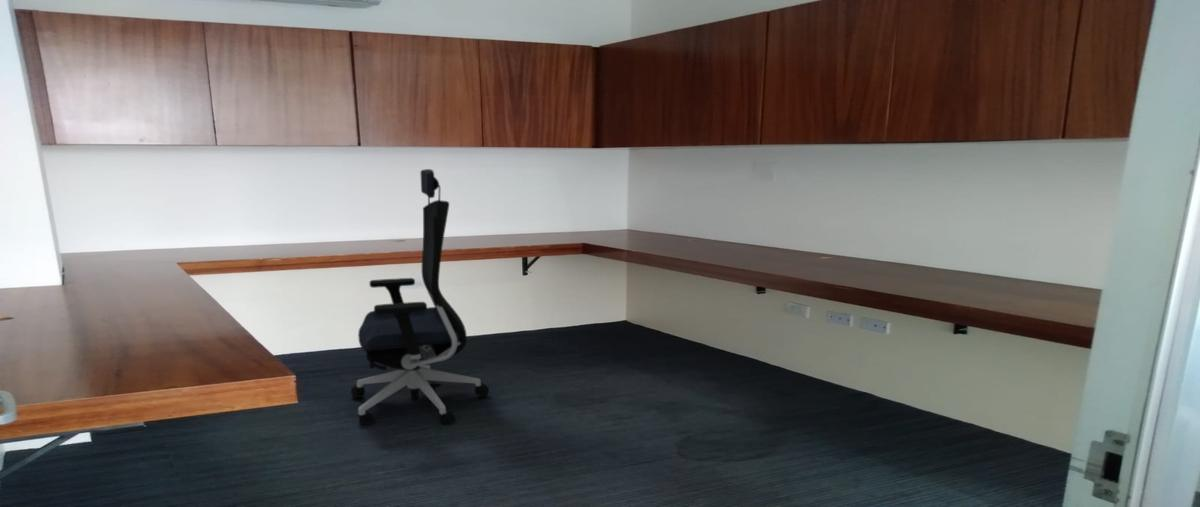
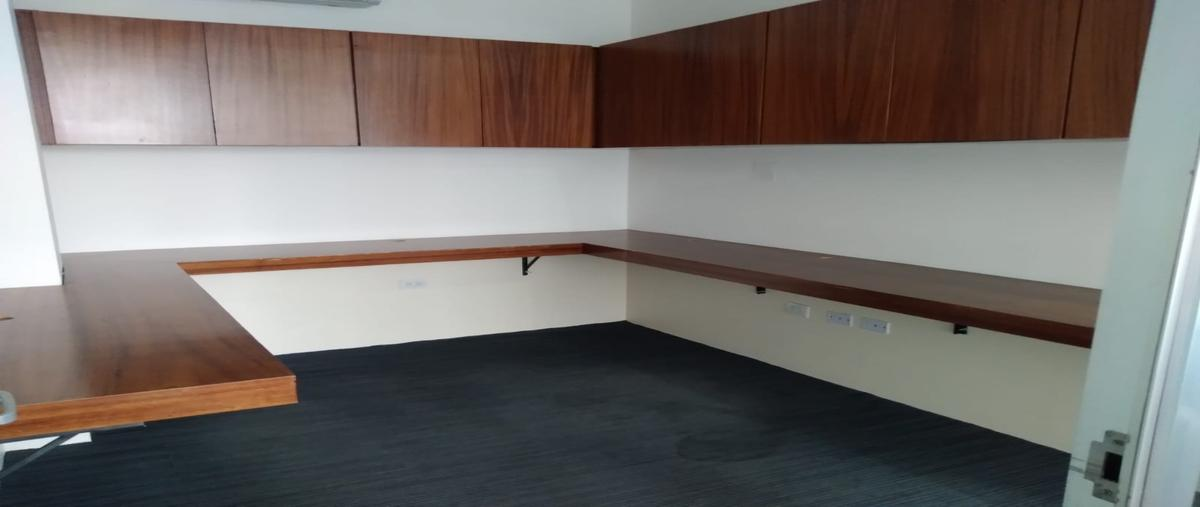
- office chair [350,168,490,427]
